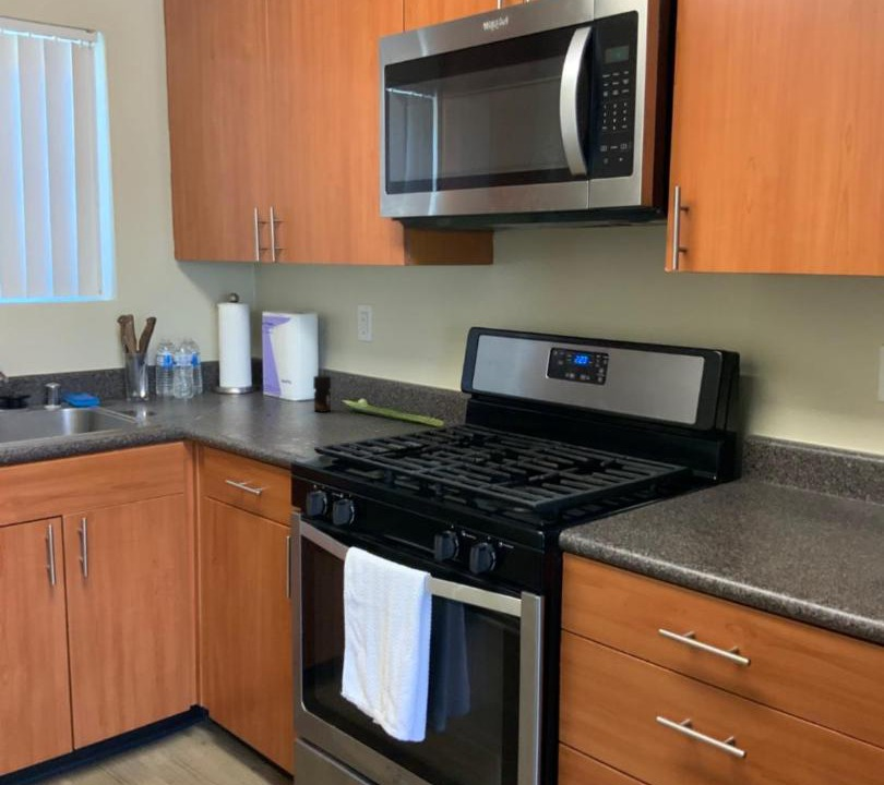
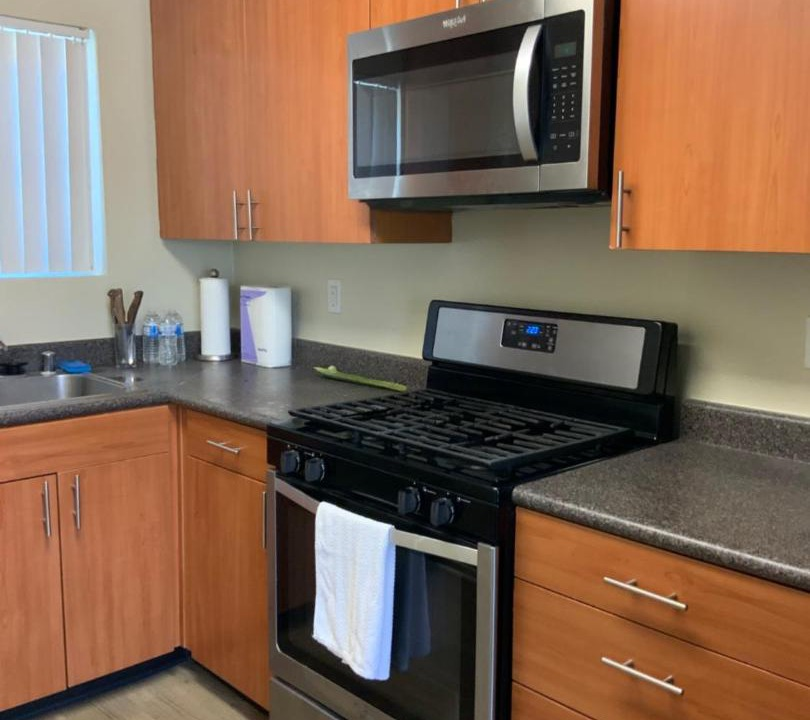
- jar [312,374,332,413]
